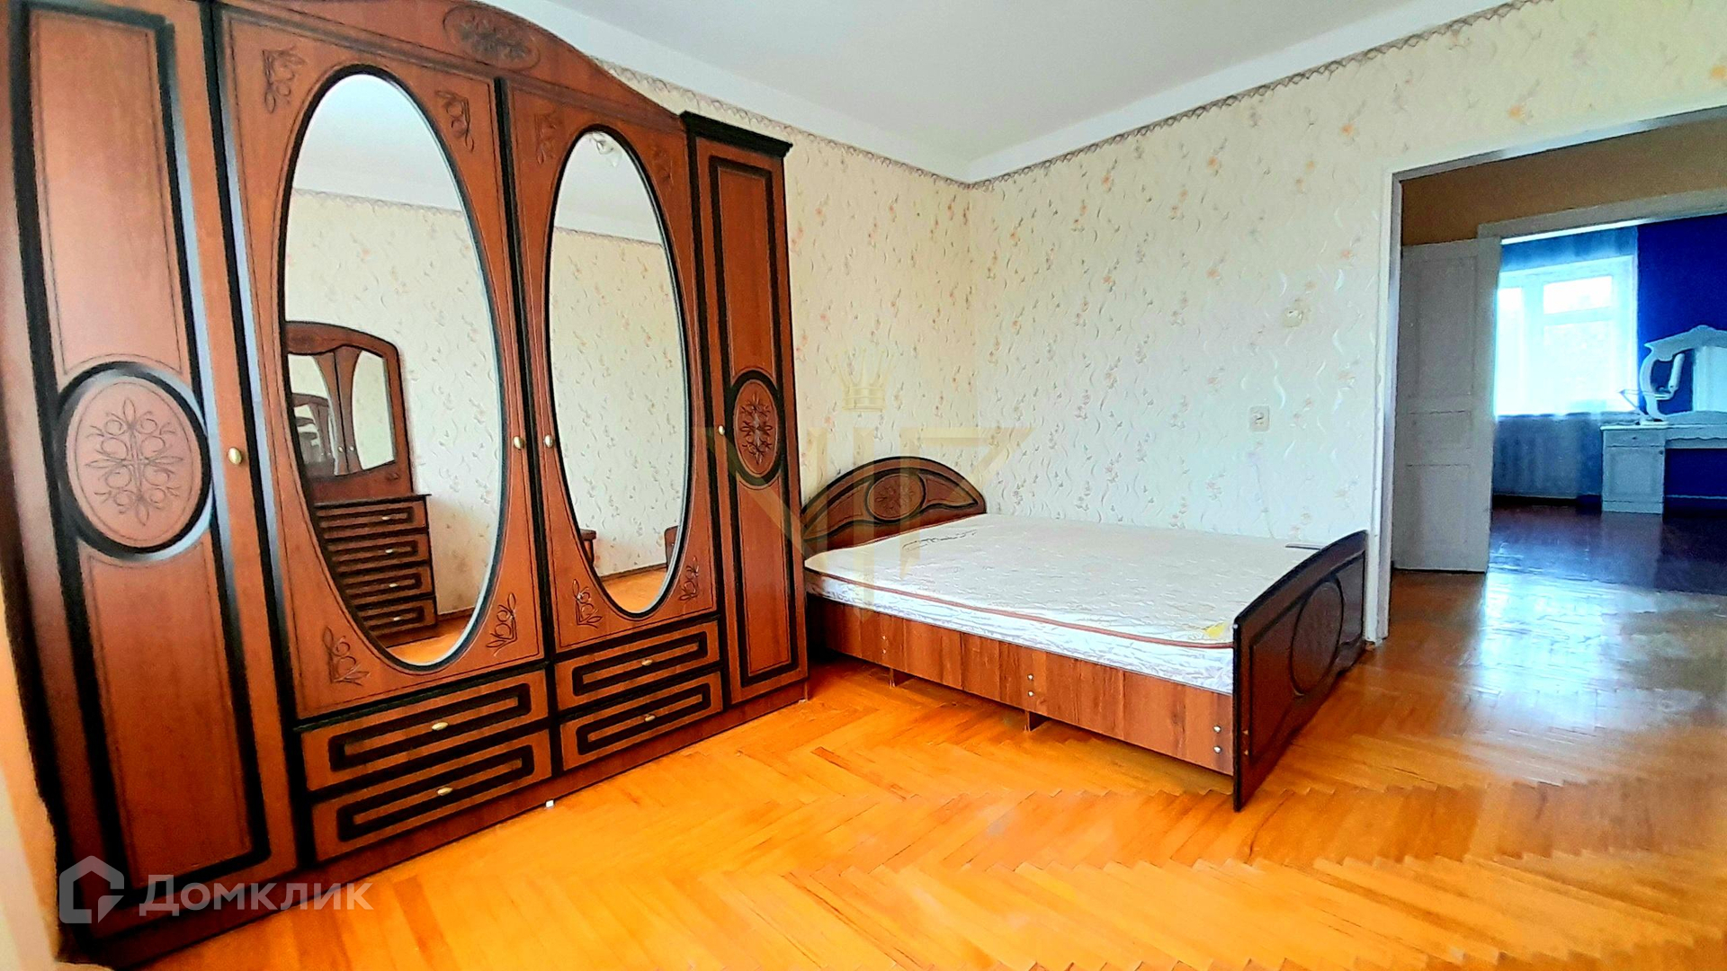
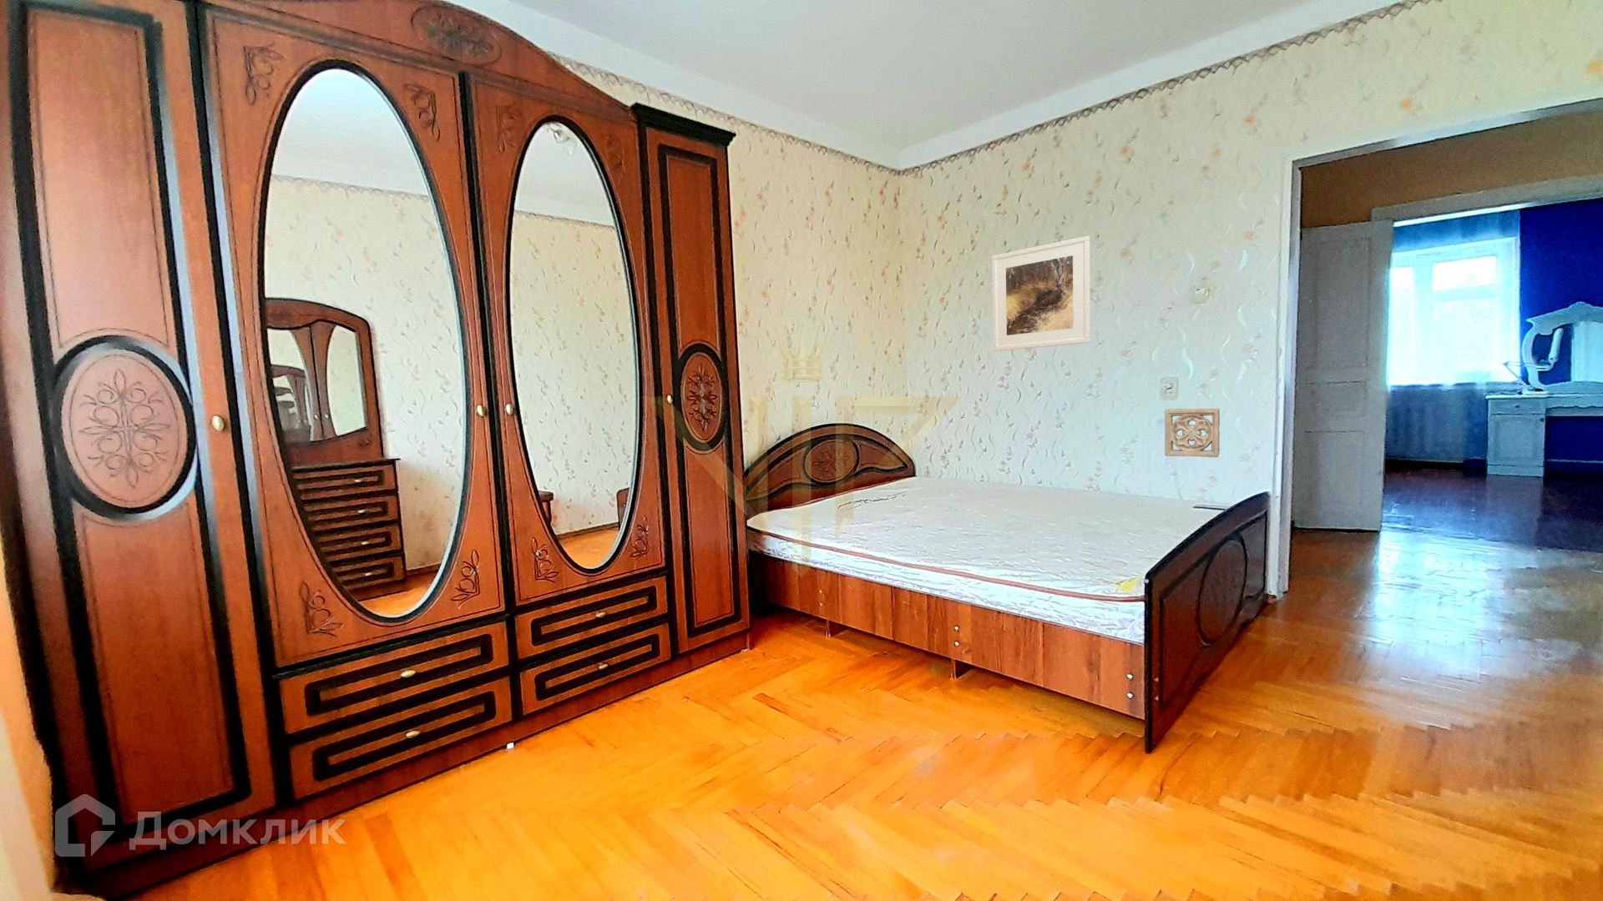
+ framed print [991,235,1091,352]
+ wall ornament [1164,408,1221,458]
